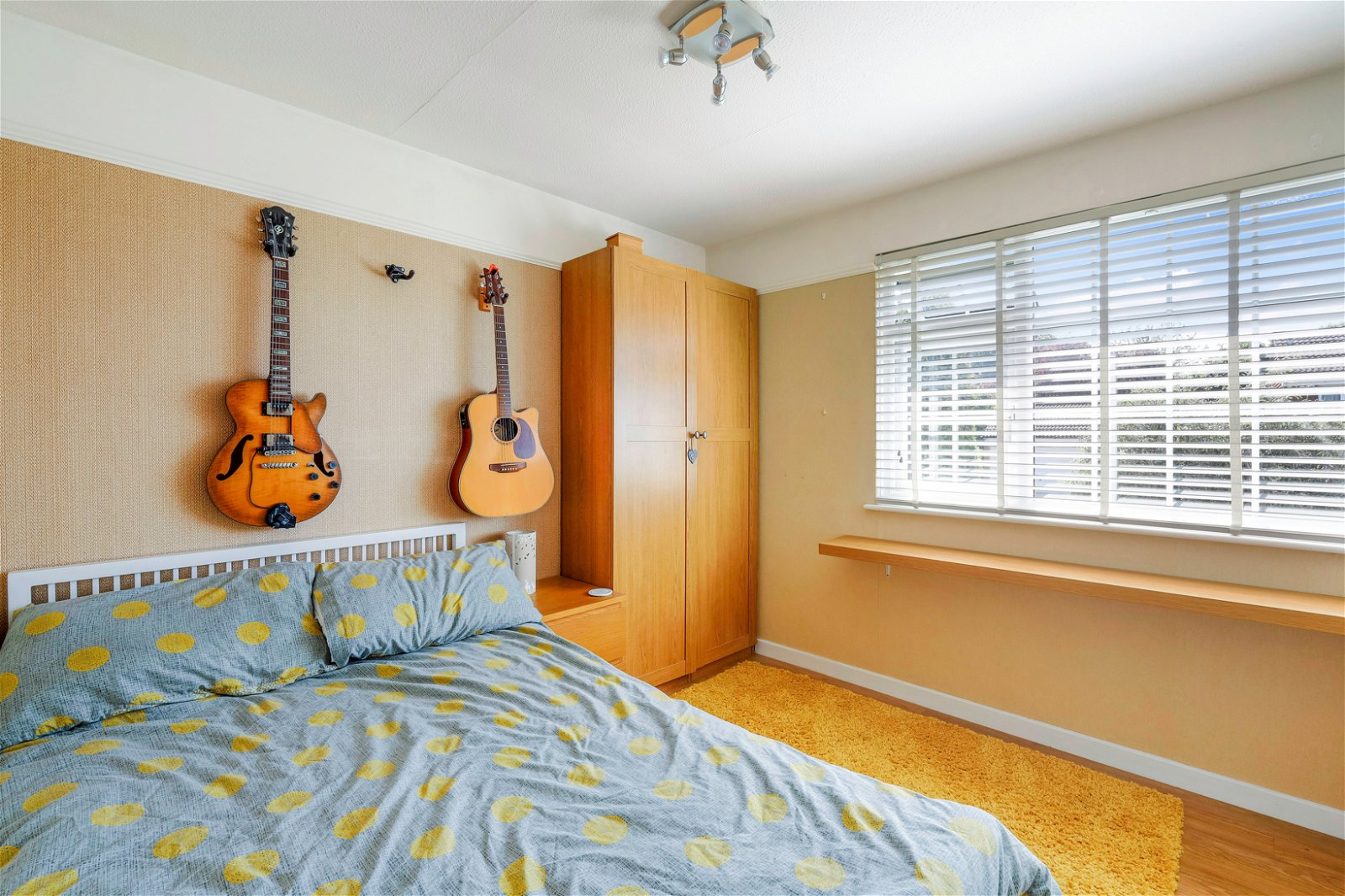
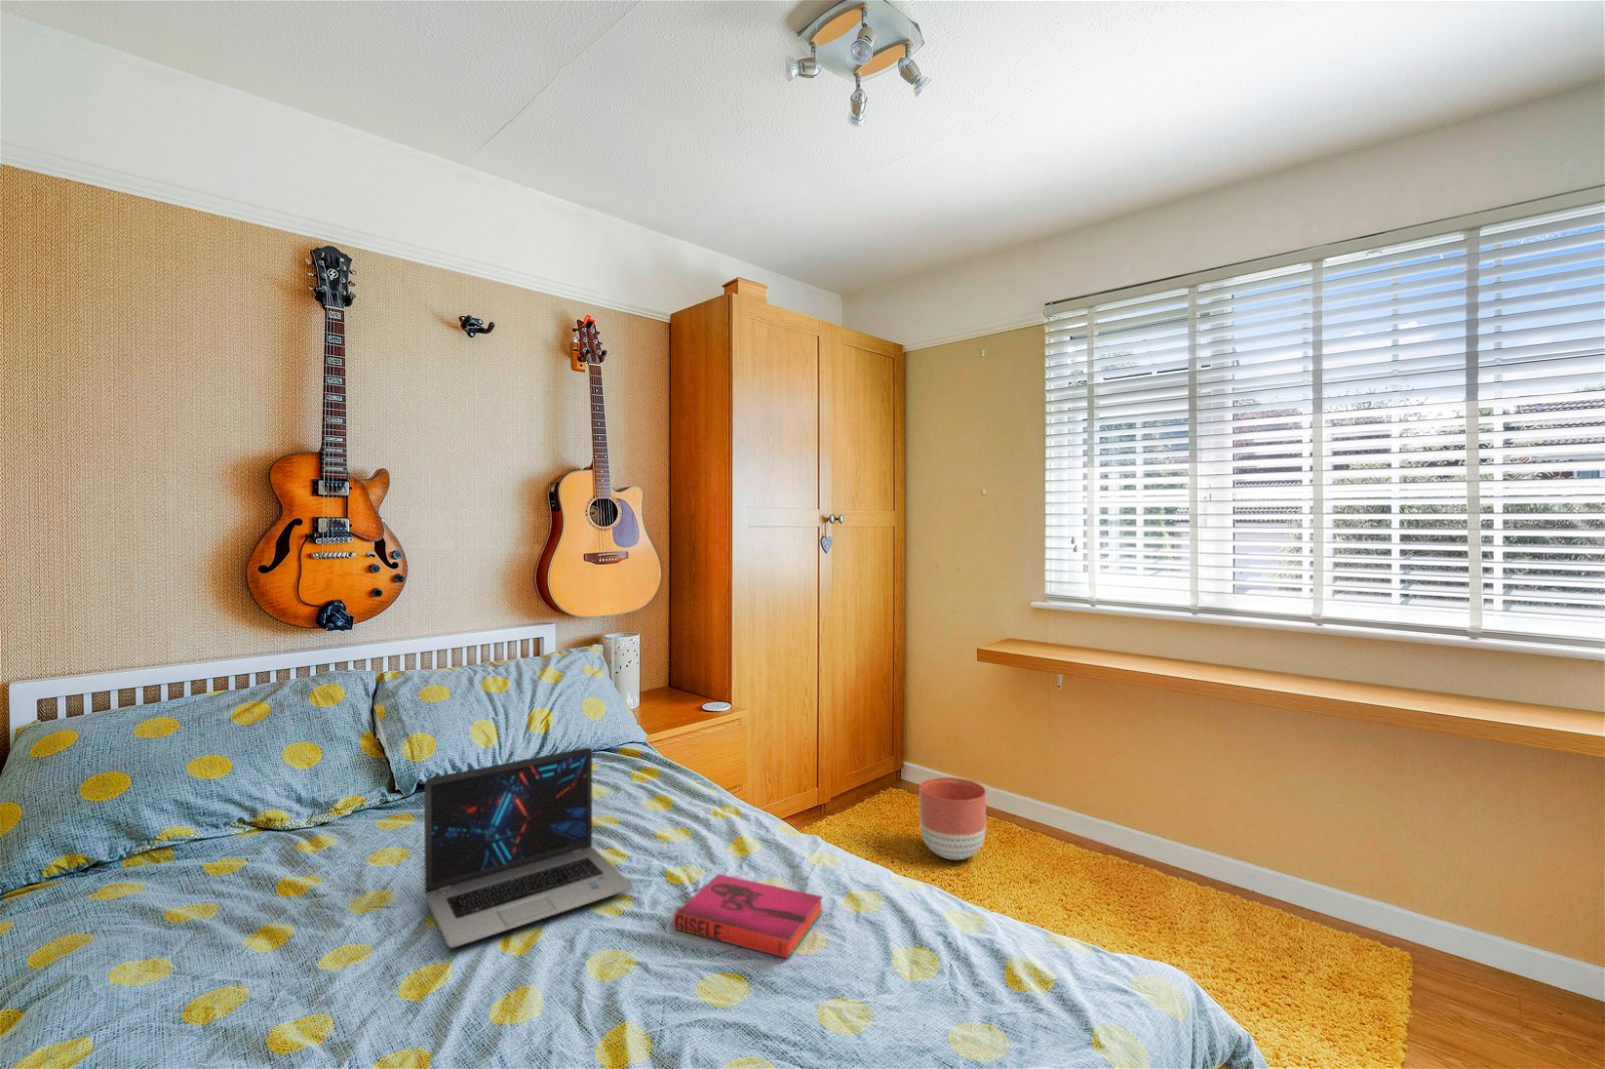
+ hardback book [672,872,823,959]
+ laptop [424,747,632,948]
+ planter [918,777,987,860]
